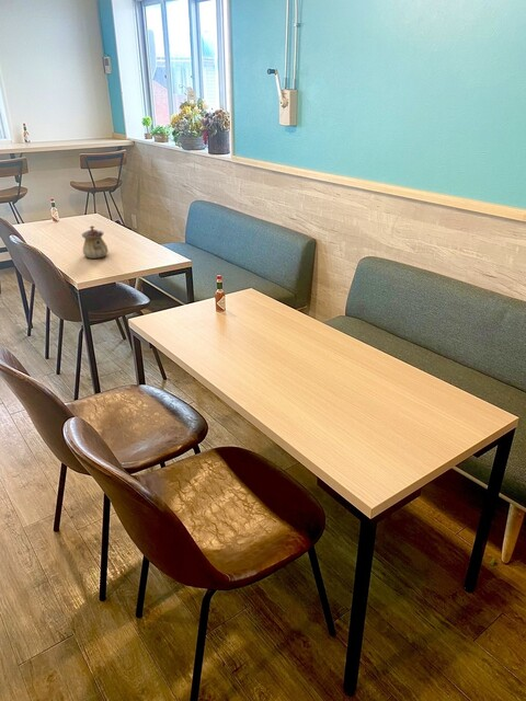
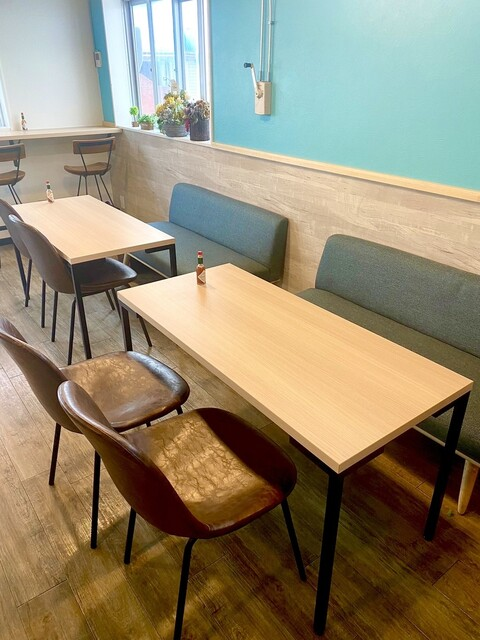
- teapot [81,225,110,260]
